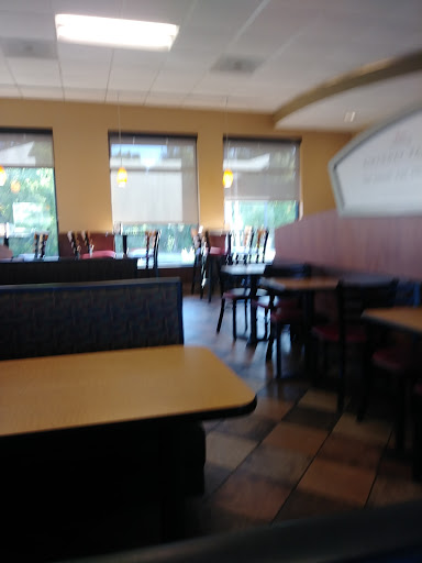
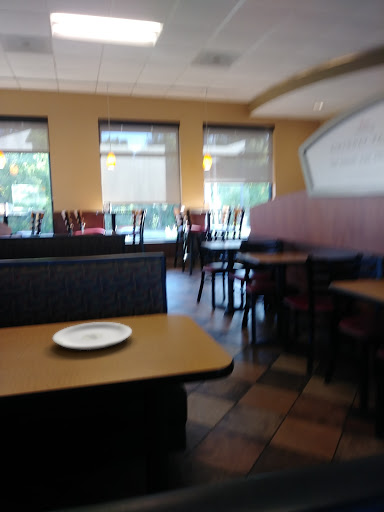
+ plate [52,321,133,351]
